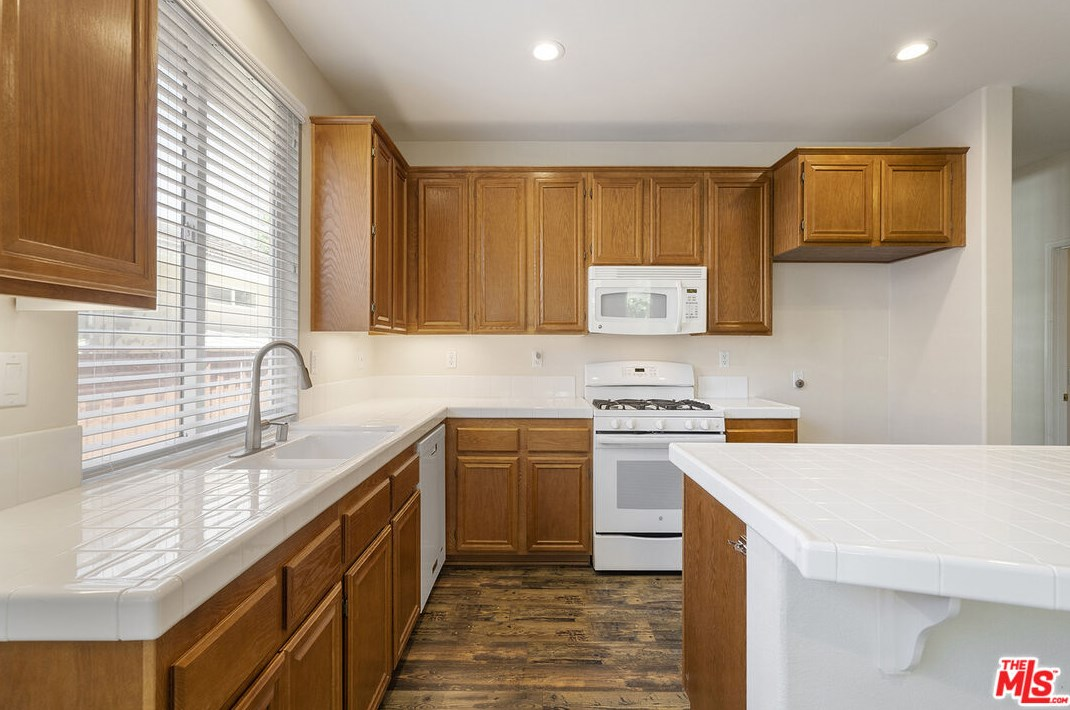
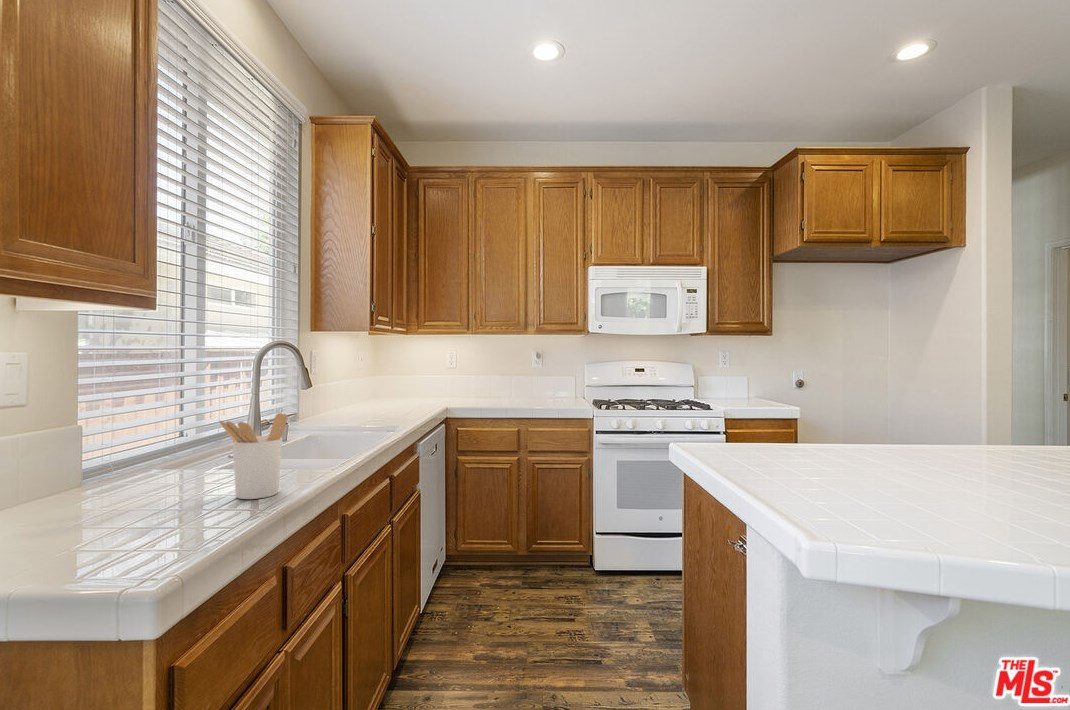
+ utensil holder [218,412,289,500]
